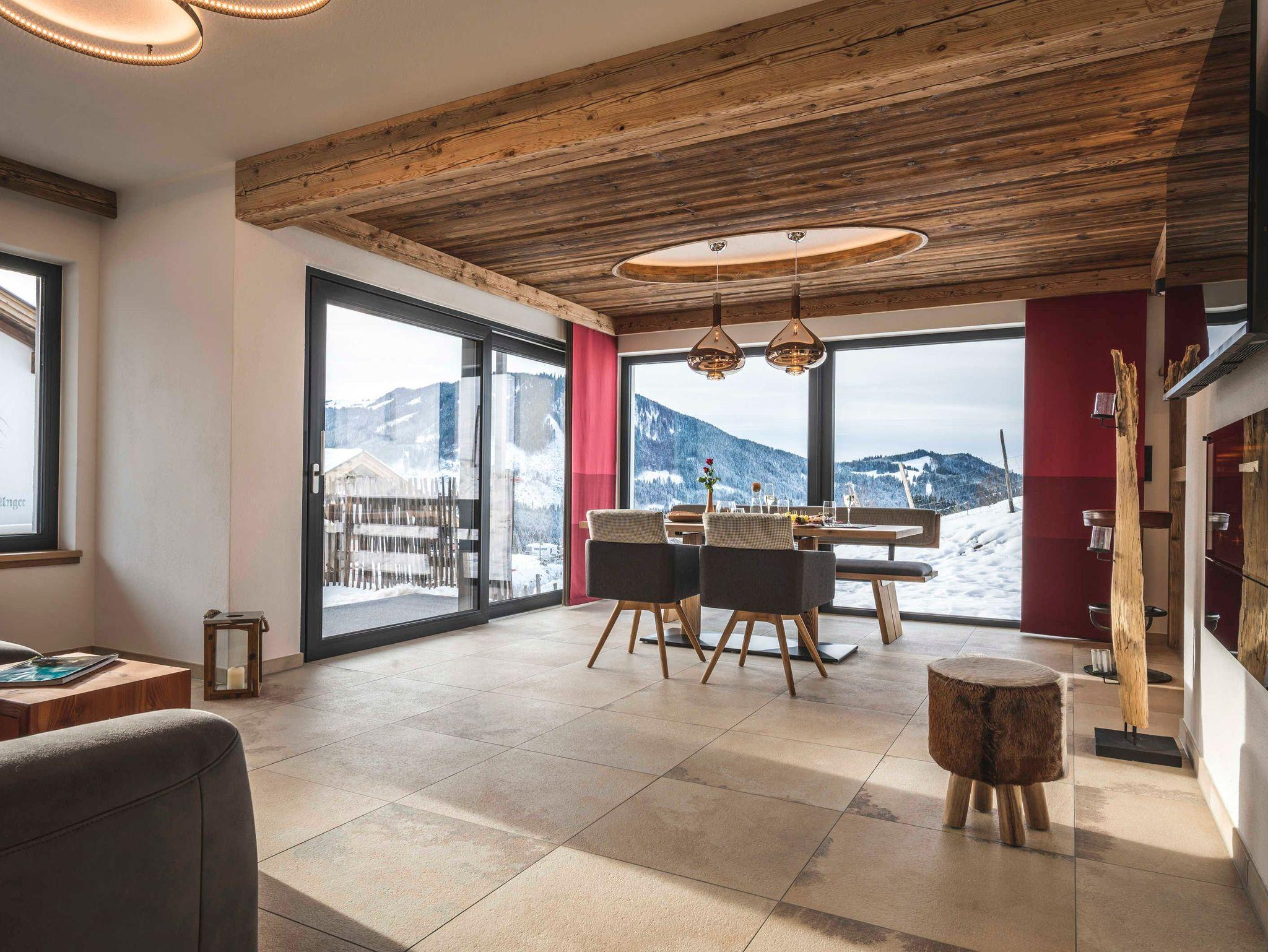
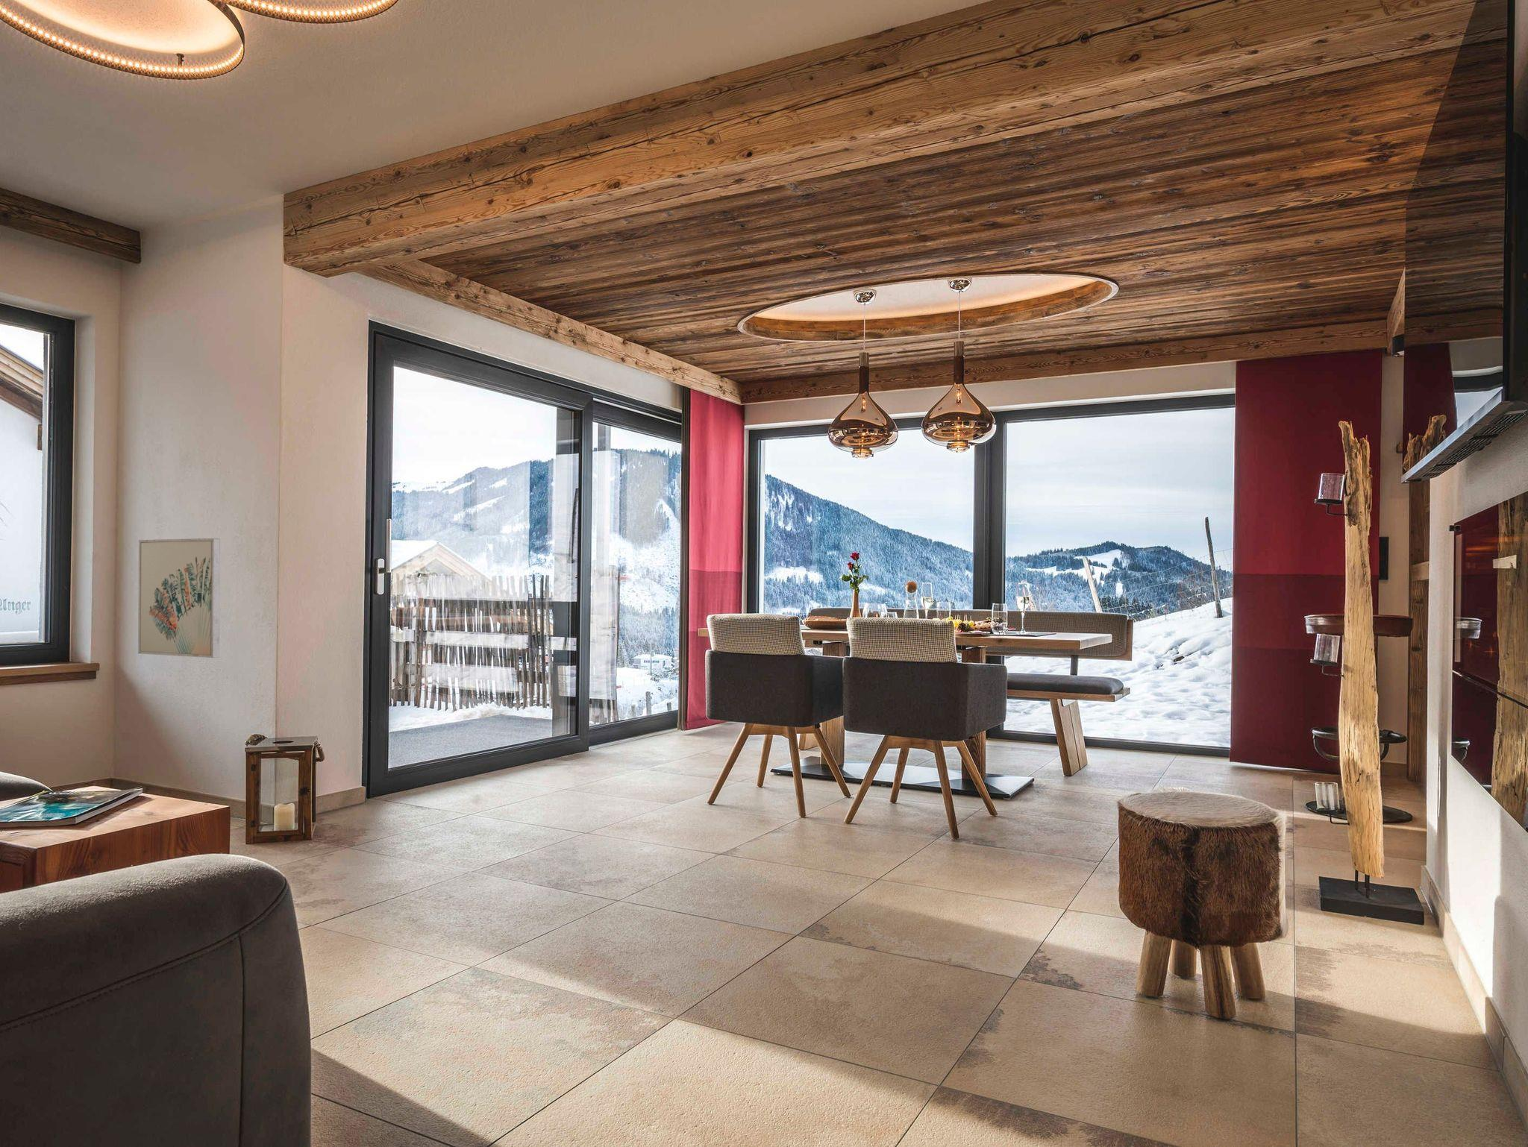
+ wall art [137,537,221,659]
